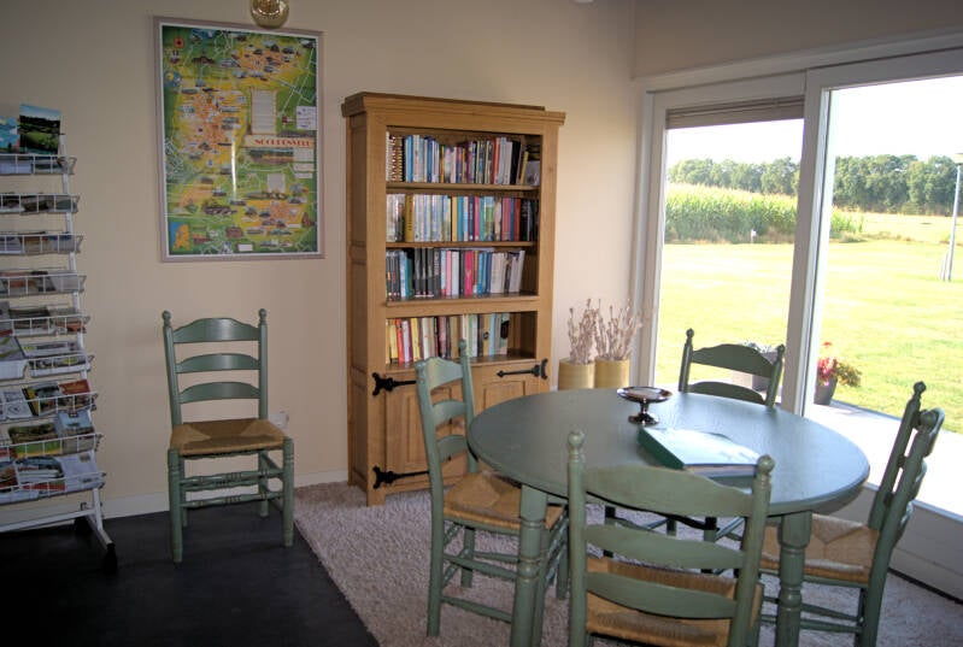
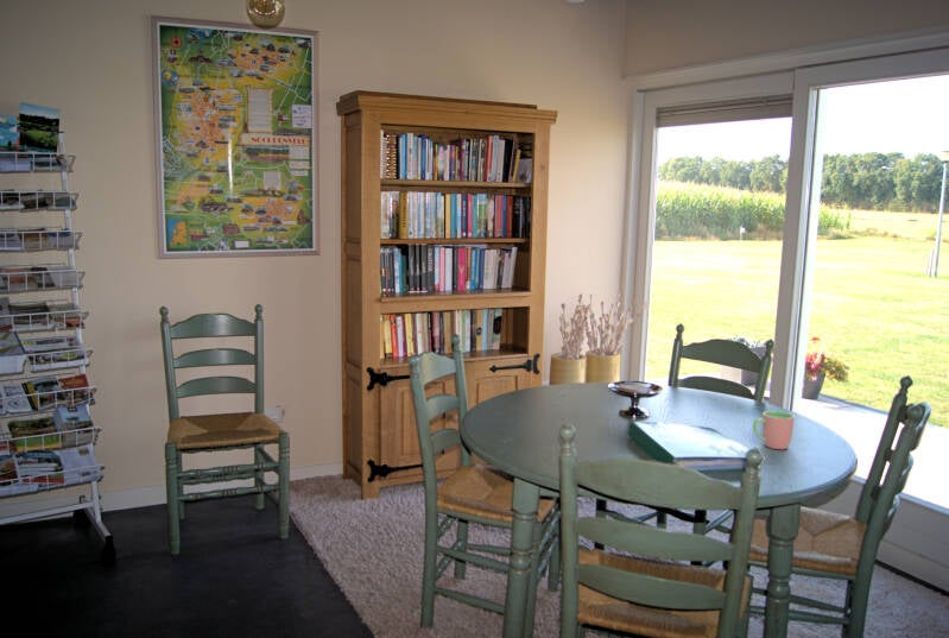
+ cup [752,410,796,450]
